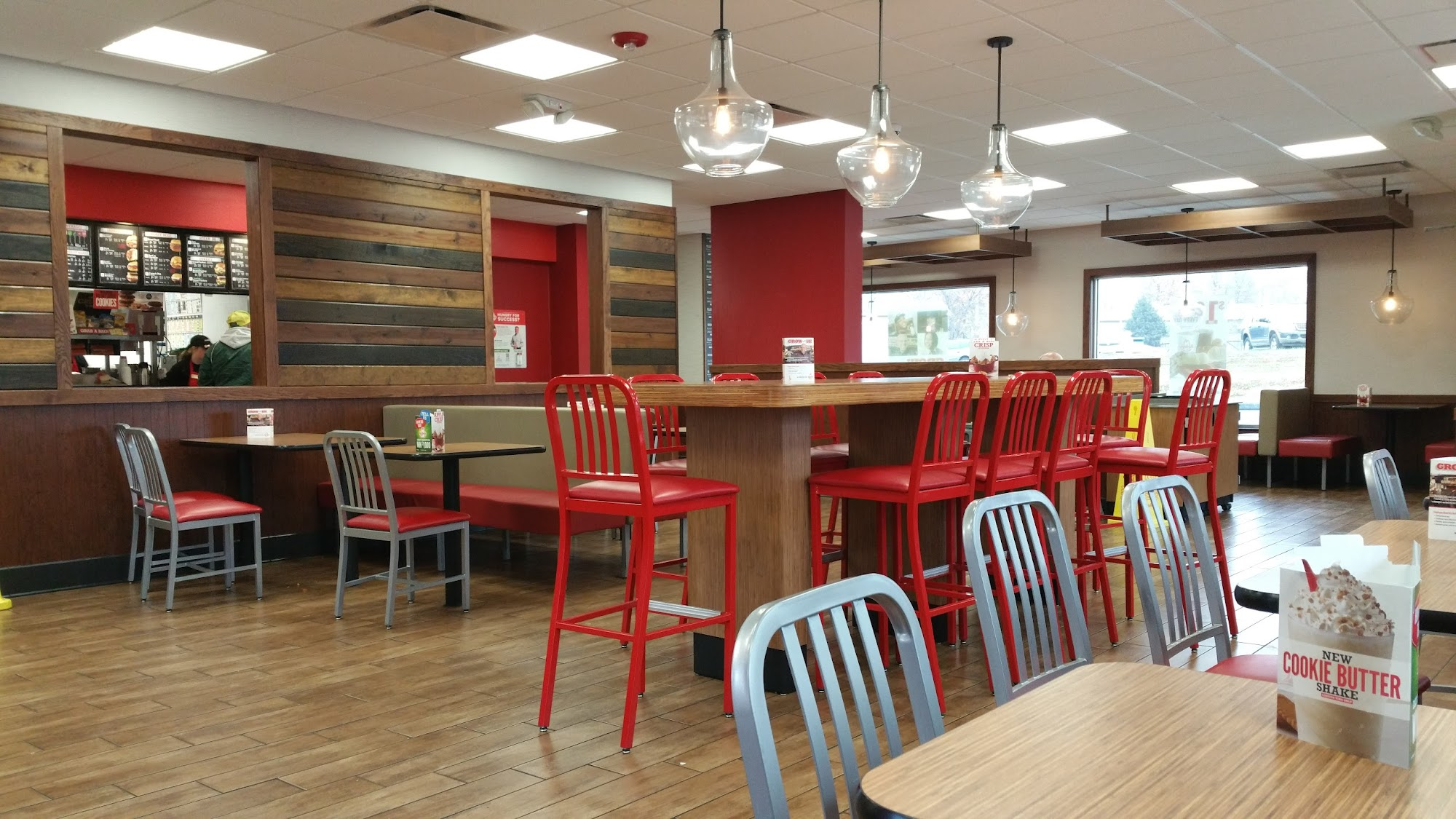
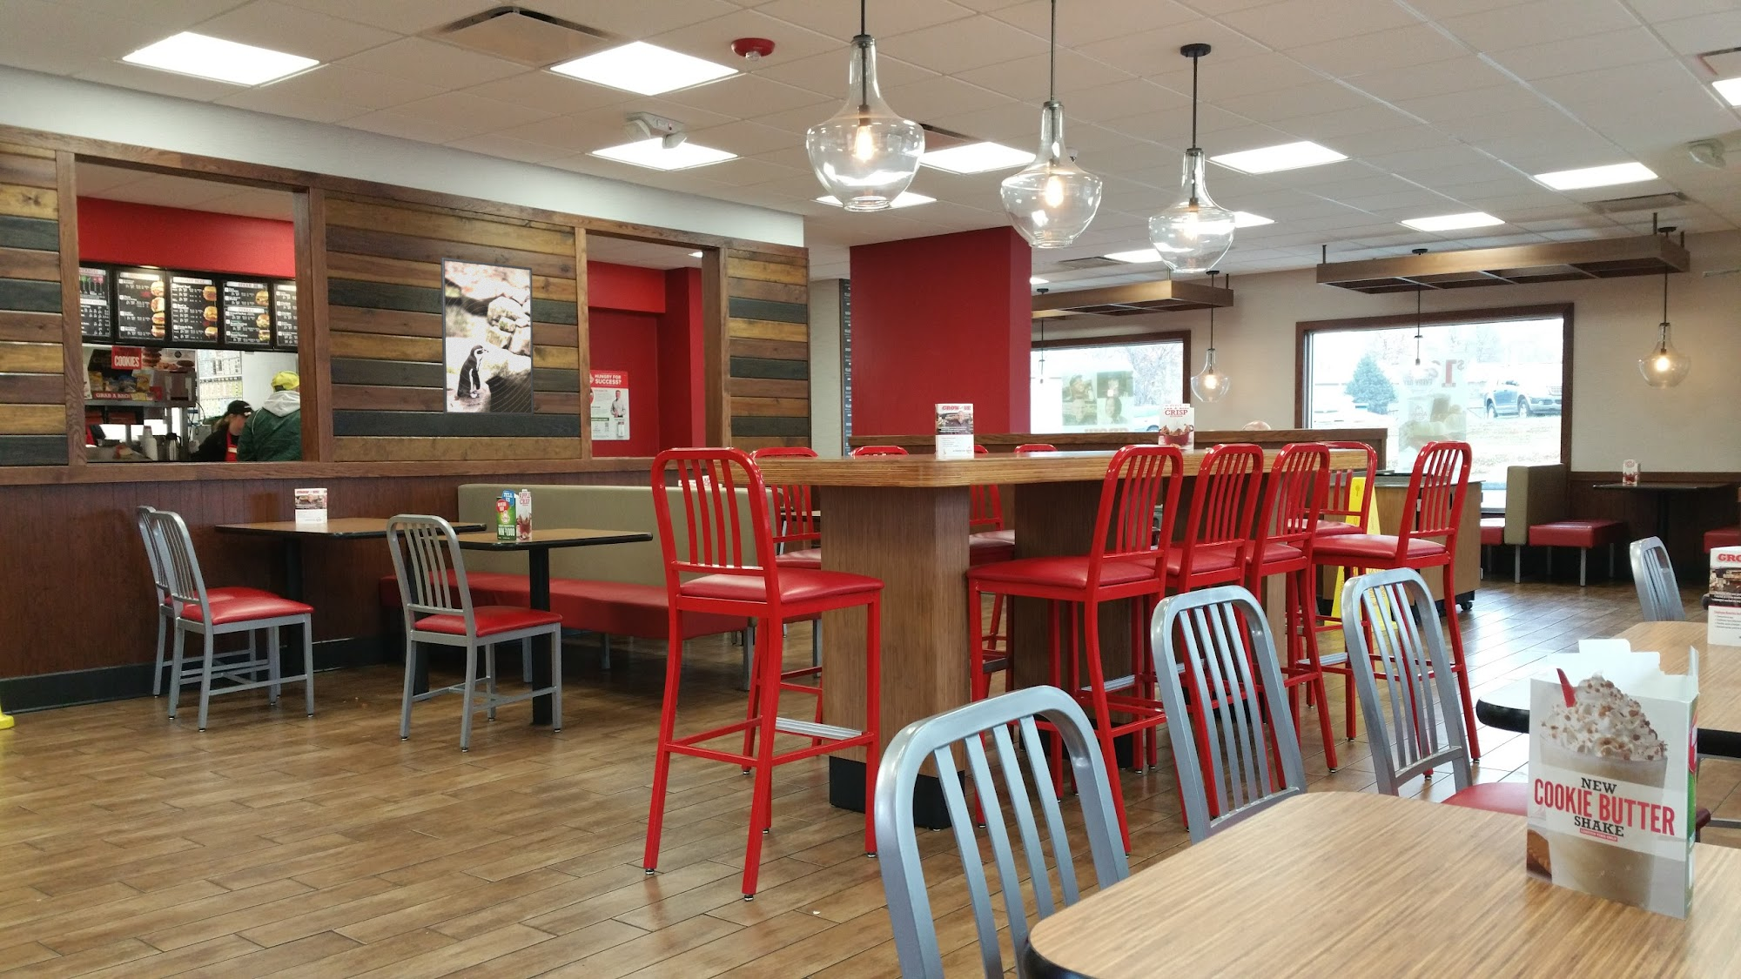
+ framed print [440,257,534,416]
